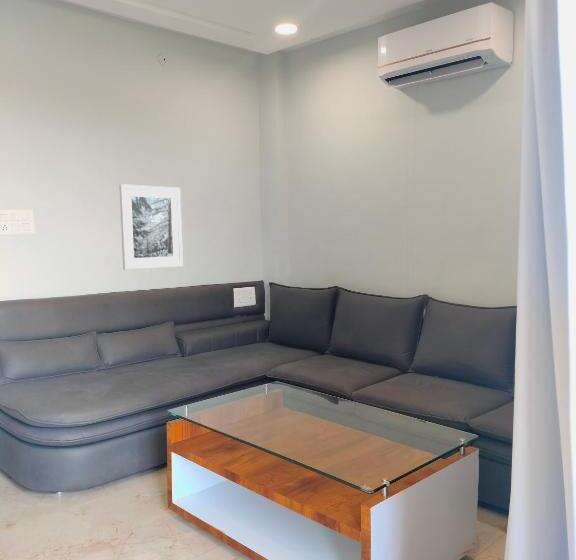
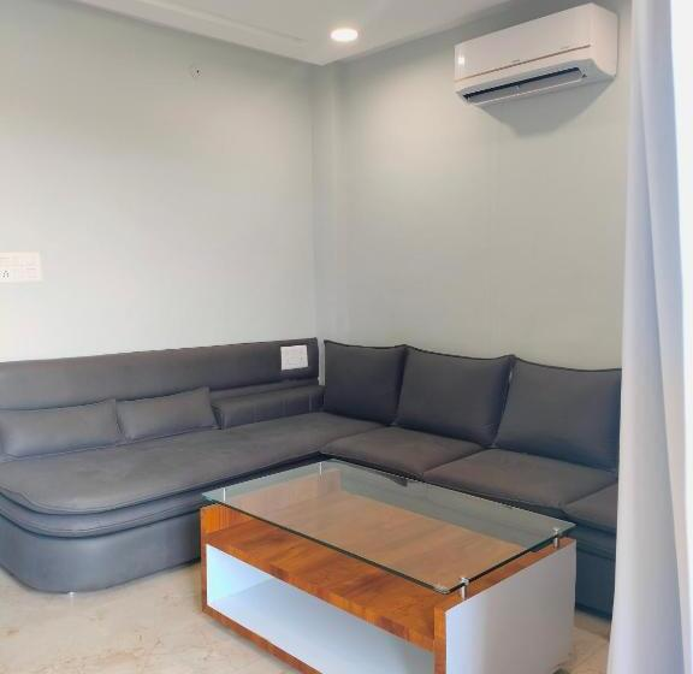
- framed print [118,183,184,271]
